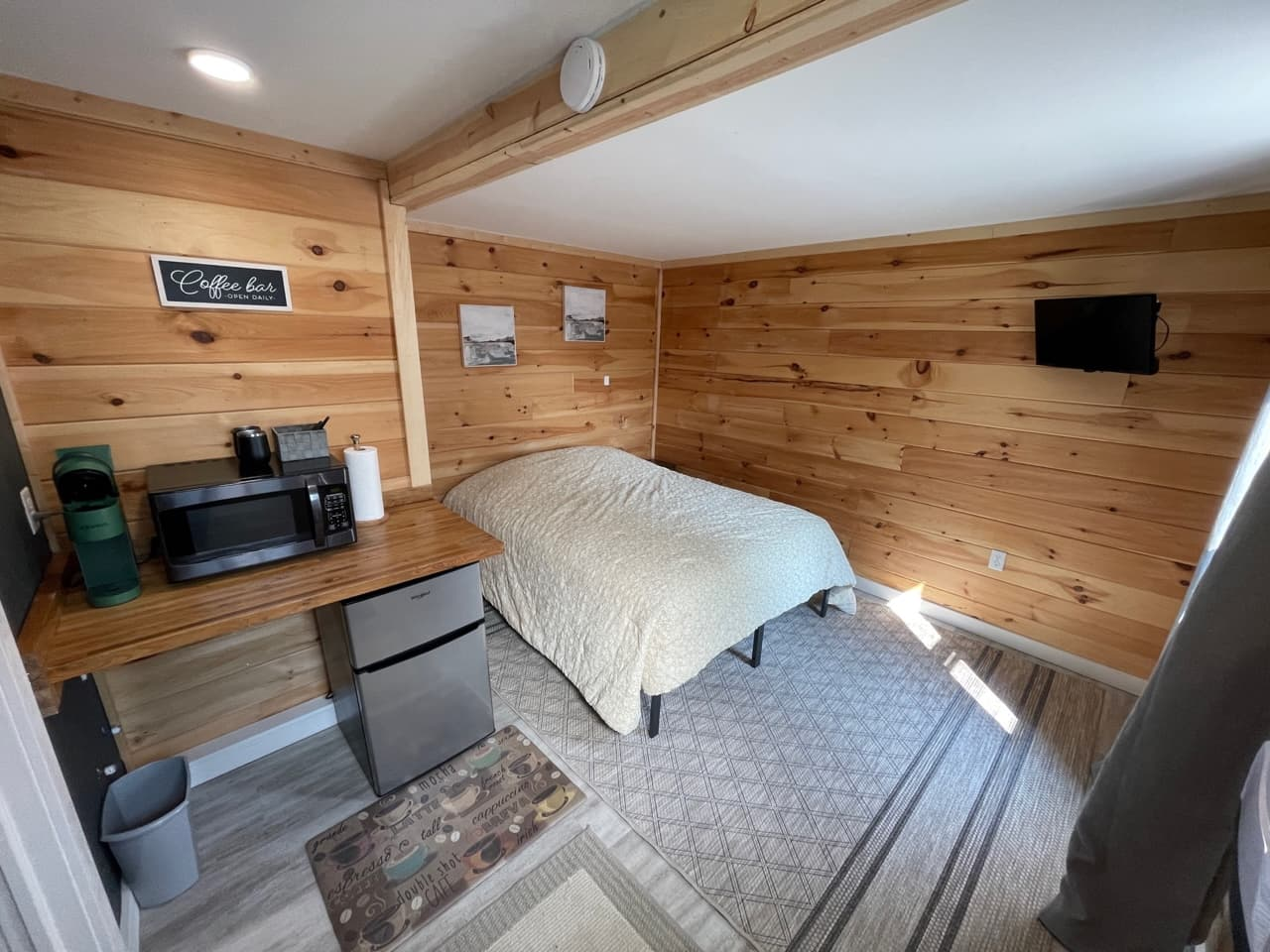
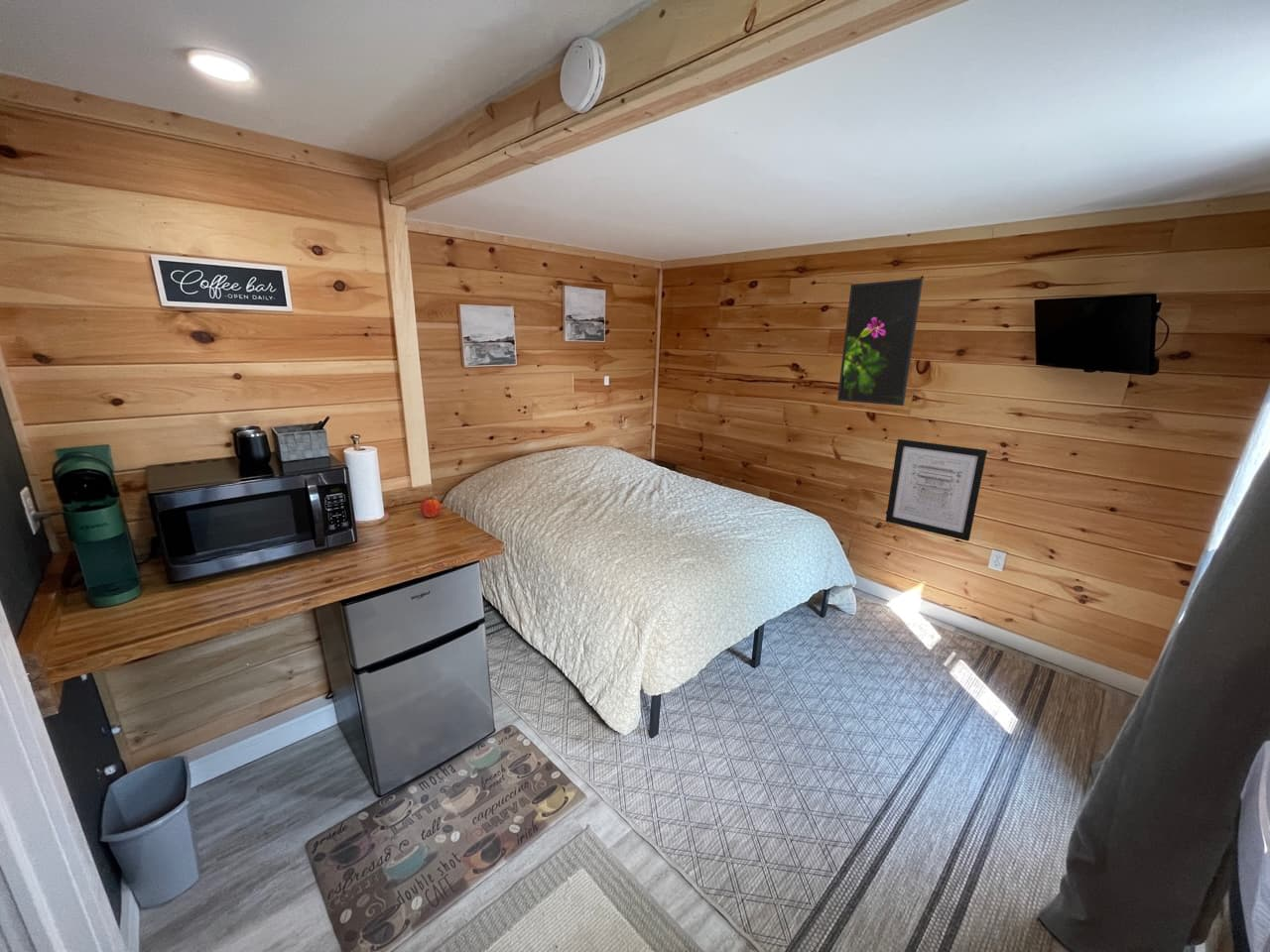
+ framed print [836,277,924,407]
+ wall art [885,438,988,542]
+ fruit [419,496,442,519]
